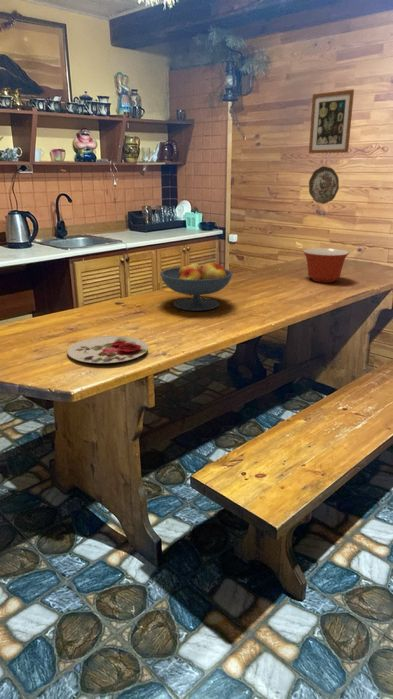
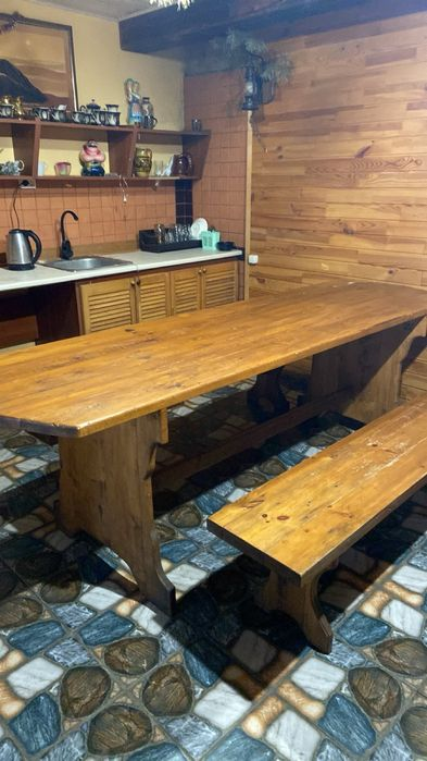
- fruit bowl [159,262,234,312]
- wall art [308,89,355,154]
- decorative plate [308,165,340,205]
- plate [66,335,149,364]
- mixing bowl [302,247,350,283]
